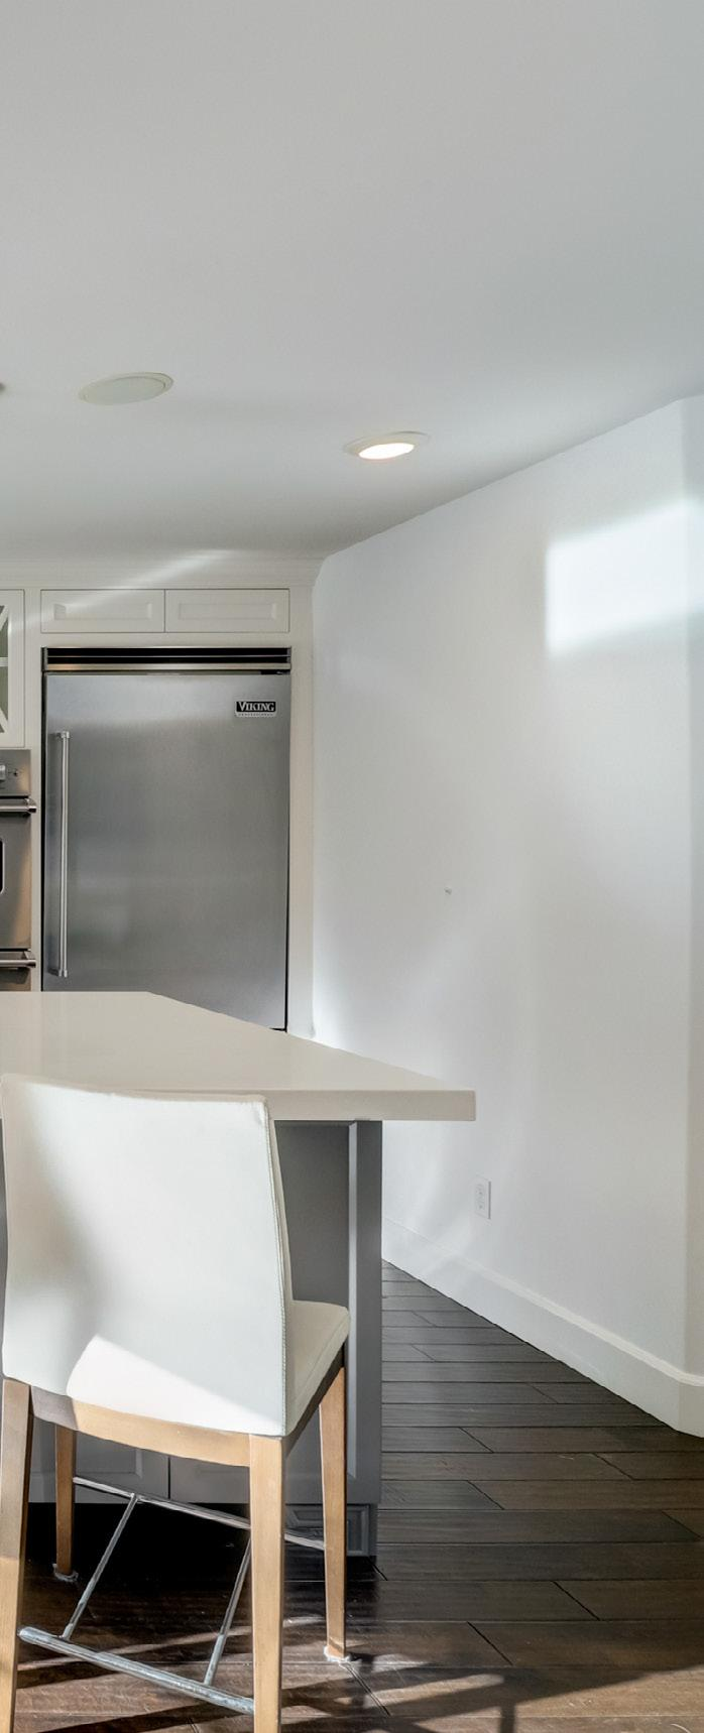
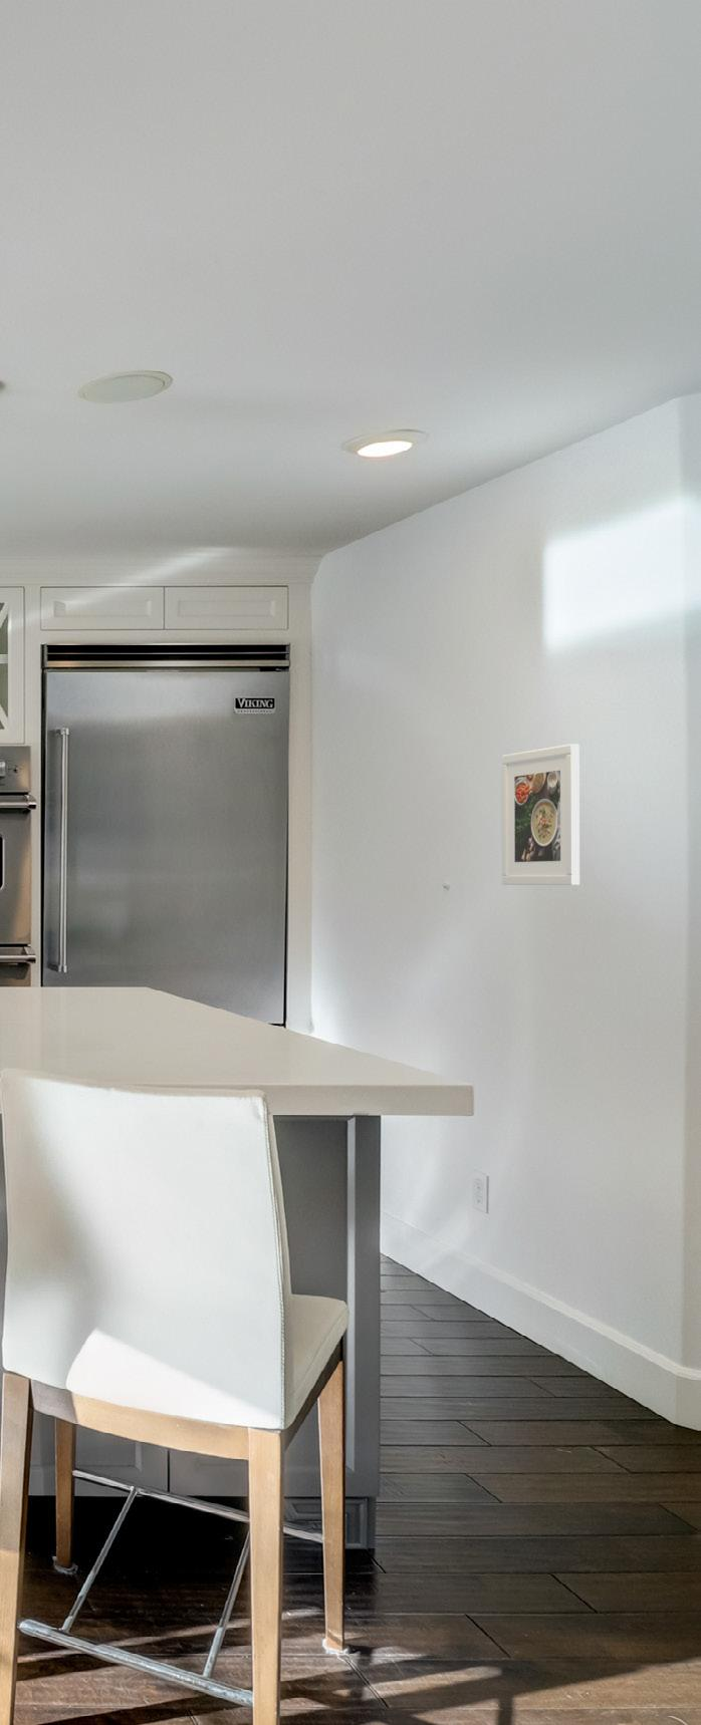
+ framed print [501,743,580,886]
